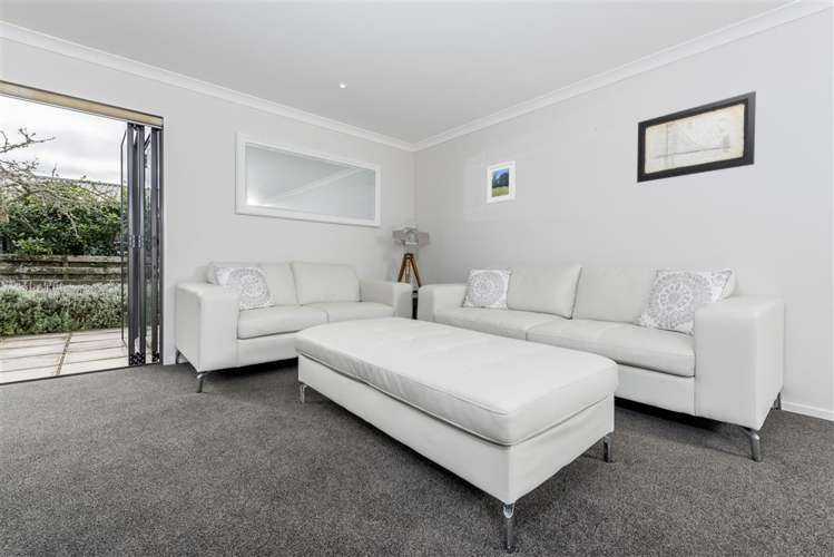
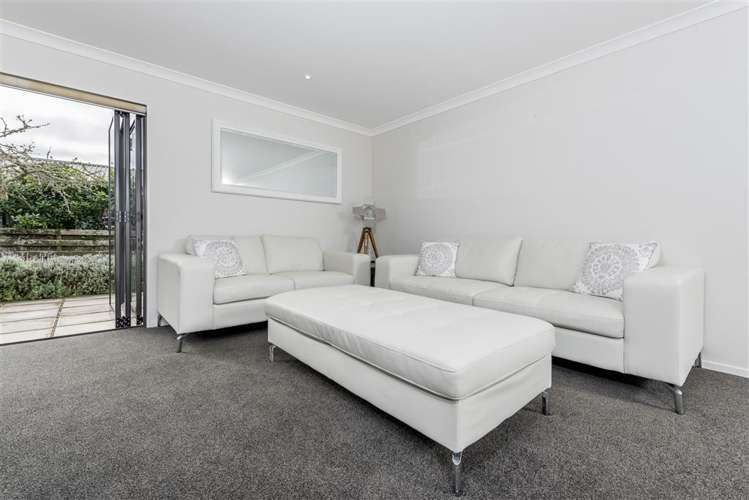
- wall art [636,90,757,184]
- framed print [485,159,517,205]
